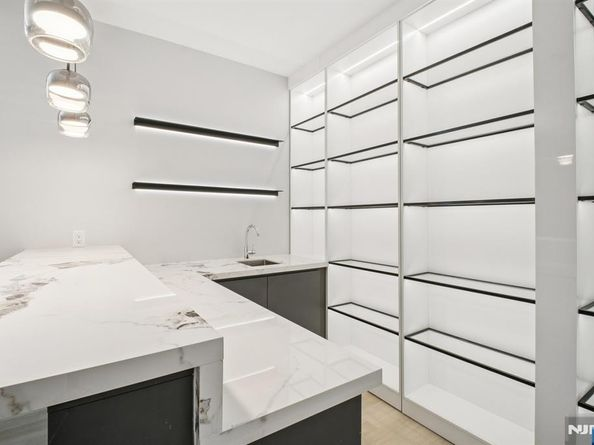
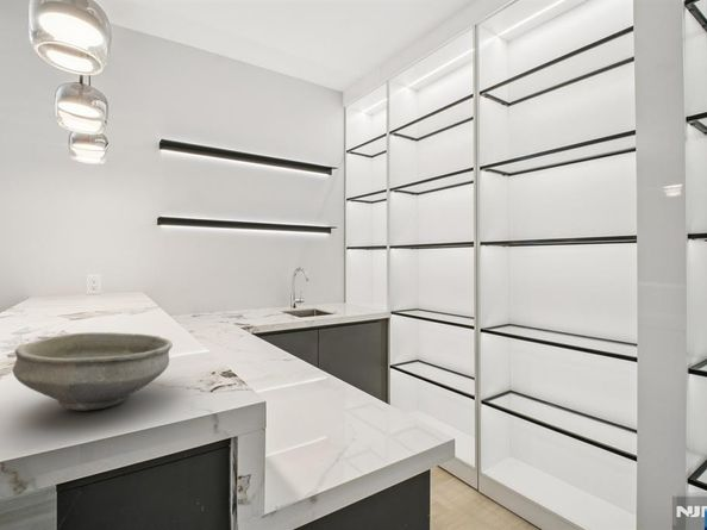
+ bowl [12,331,174,412]
